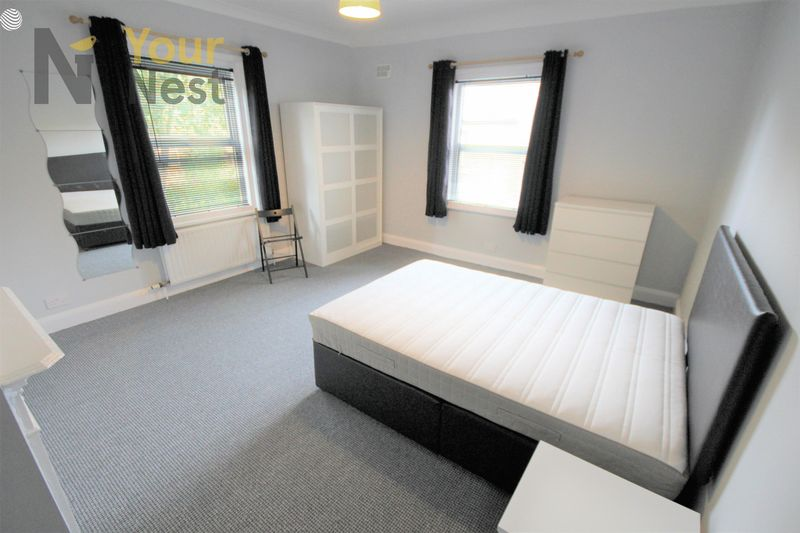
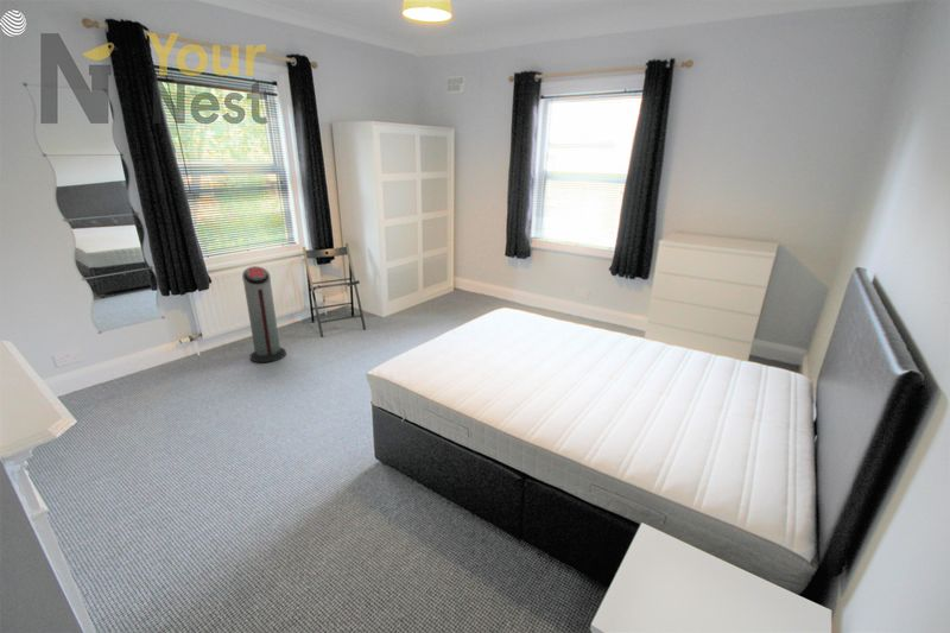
+ air purifier [241,265,287,363]
